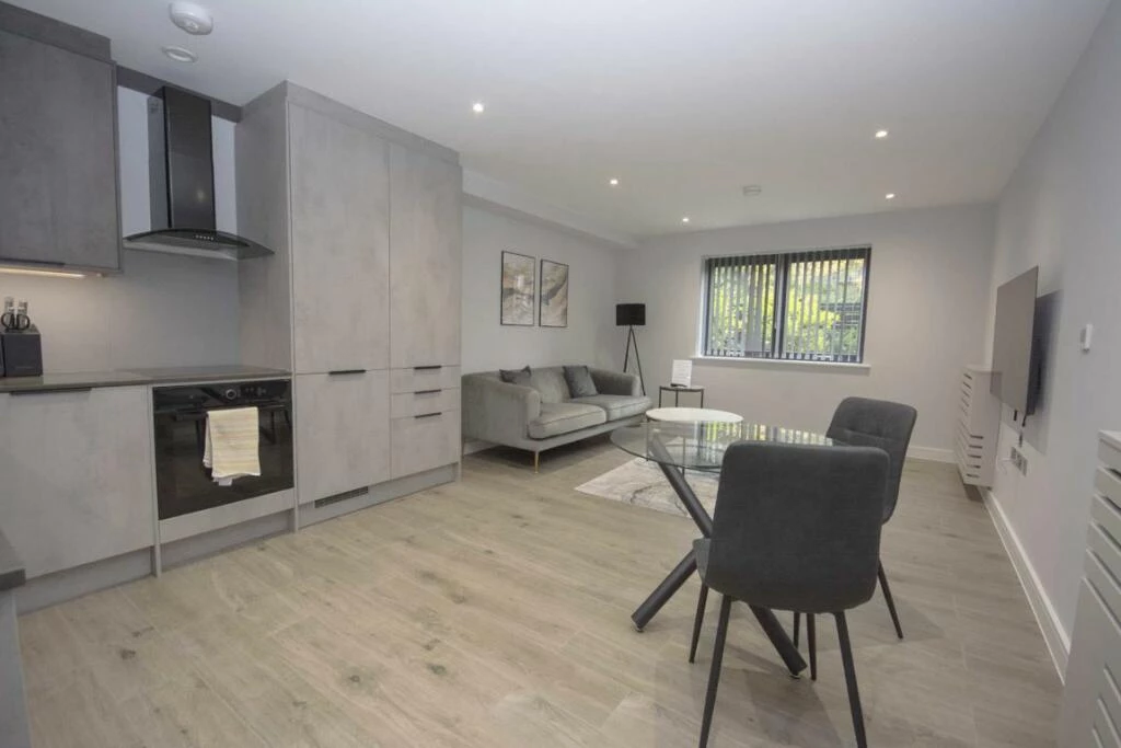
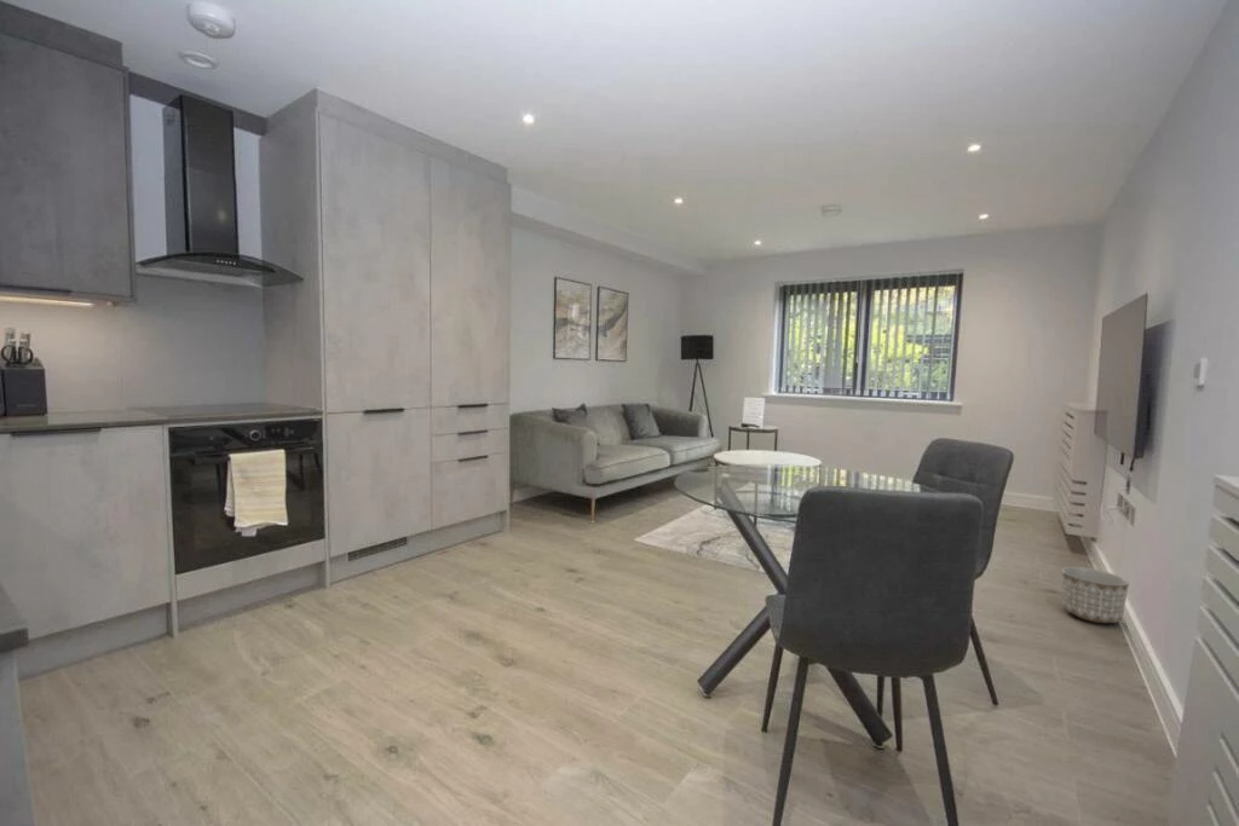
+ planter [1061,566,1130,624]
